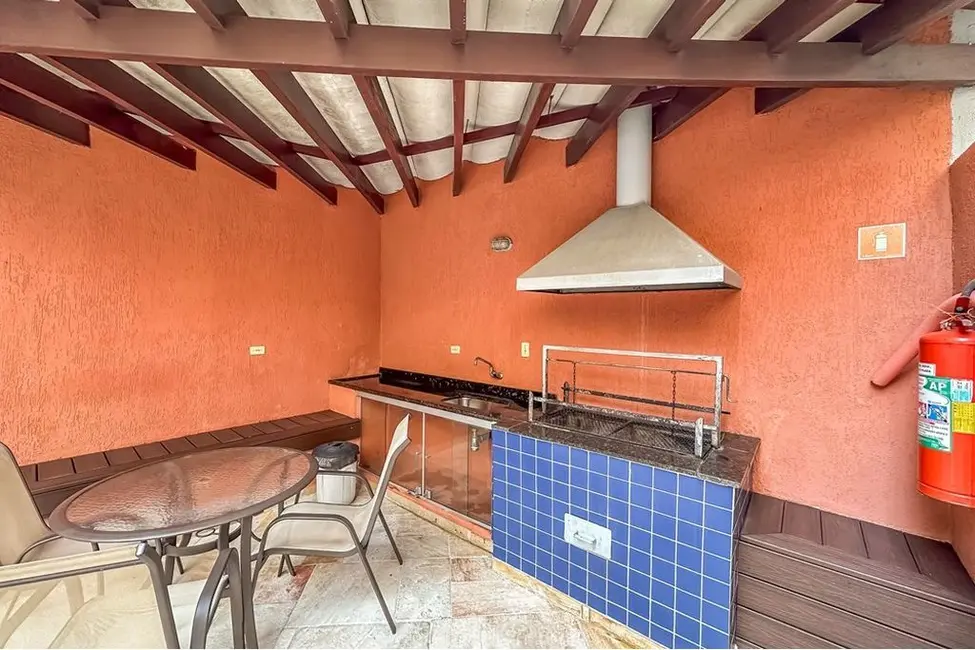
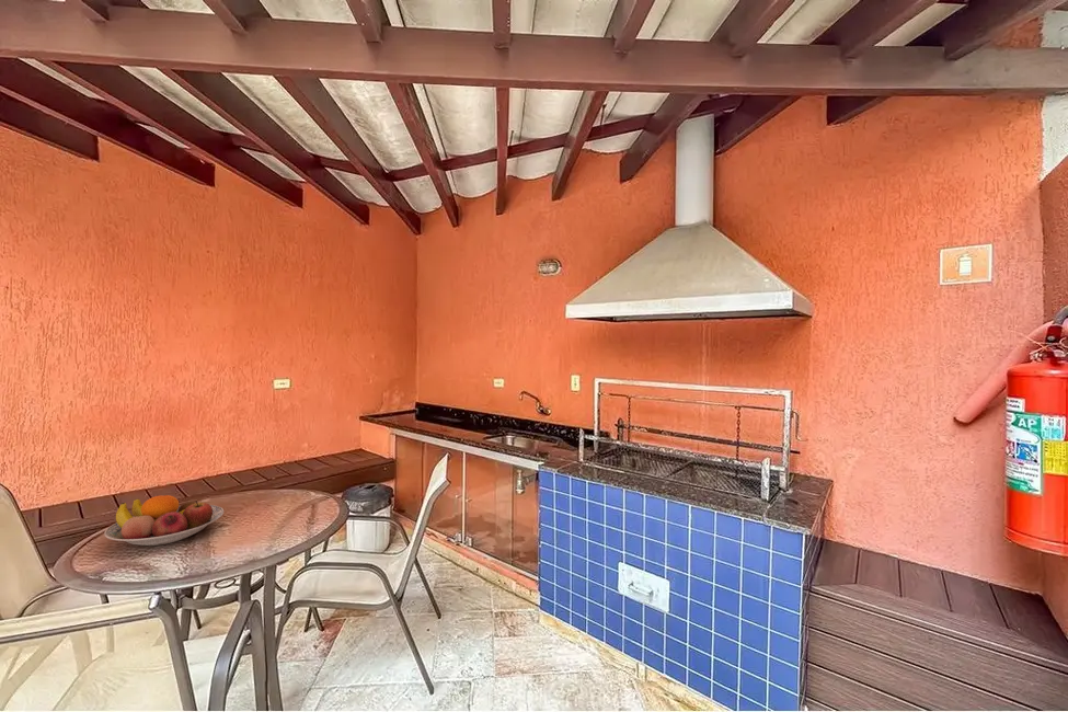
+ fruit bowl [103,494,225,547]
